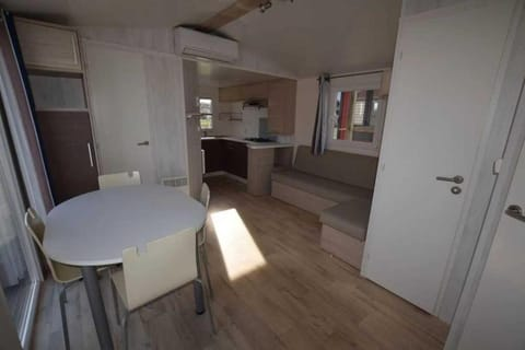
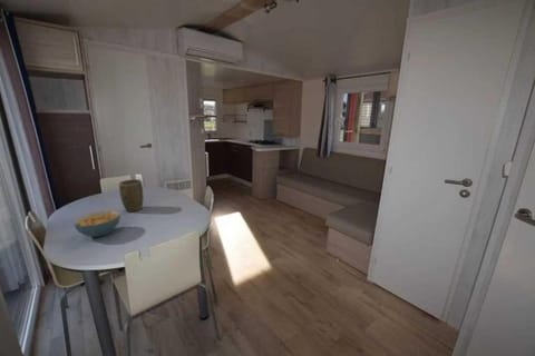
+ plant pot [118,178,145,212]
+ cereal bowl [72,209,121,238]
